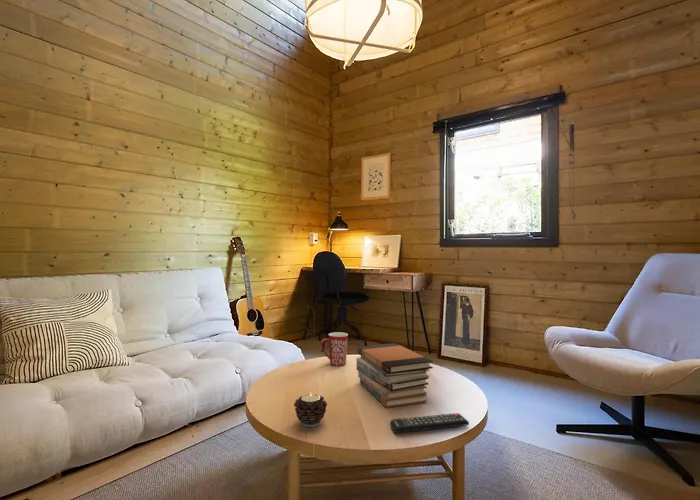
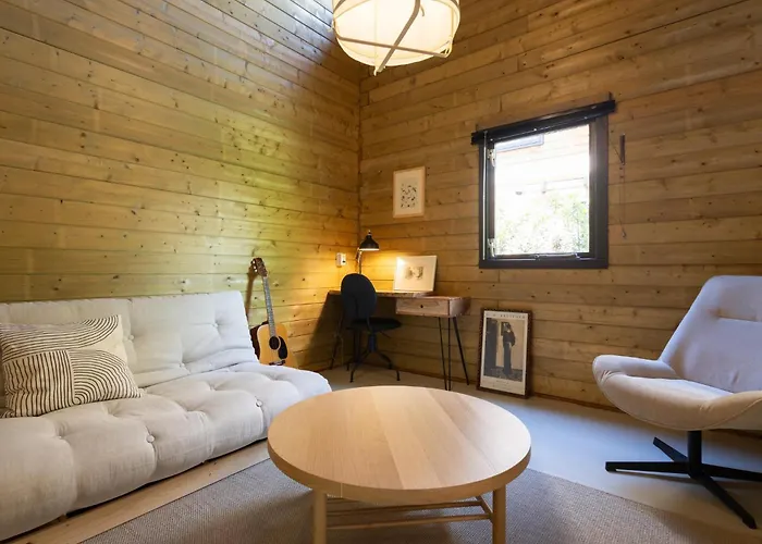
- remote control [389,412,470,434]
- mug [320,331,349,367]
- book stack [356,342,434,409]
- candle [293,393,328,428]
